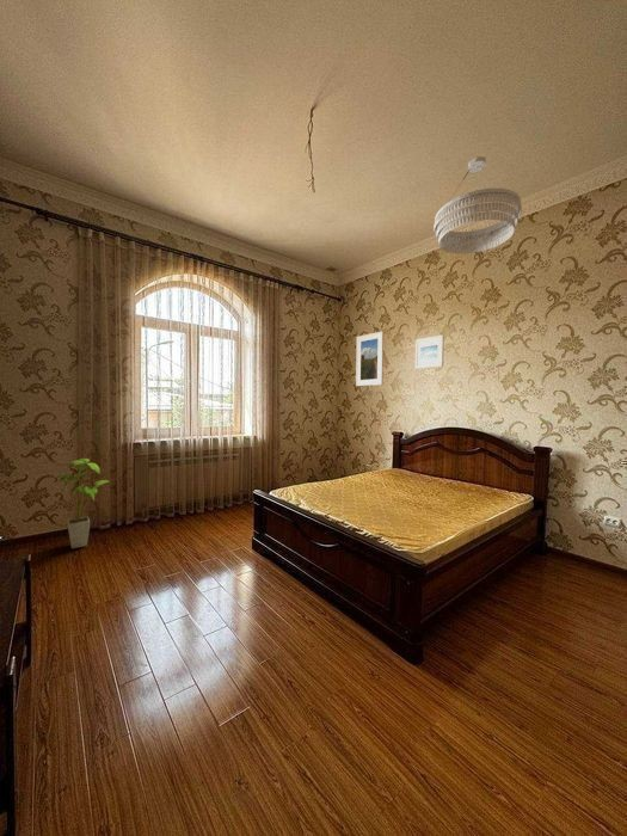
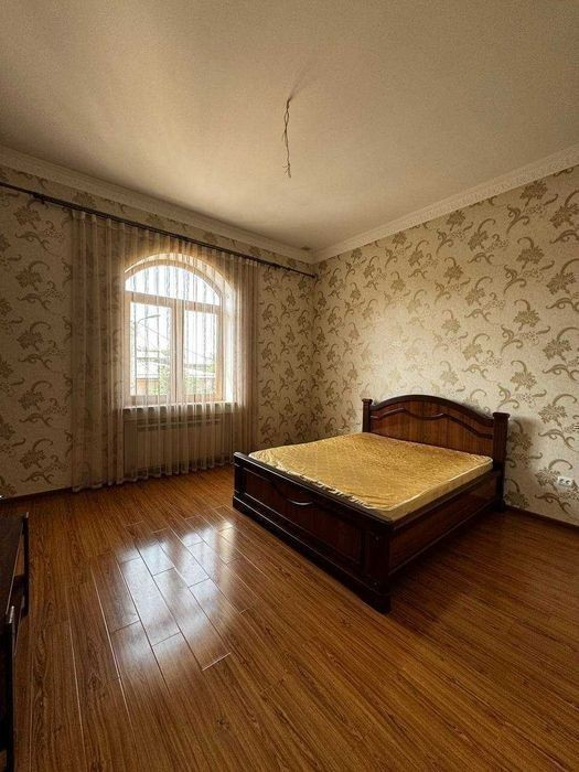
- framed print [414,334,445,370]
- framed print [355,331,385,387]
- house plant [55,457,111,549]
- chandelier [432,155,523,256]
